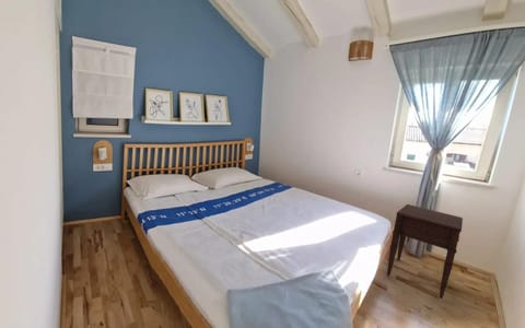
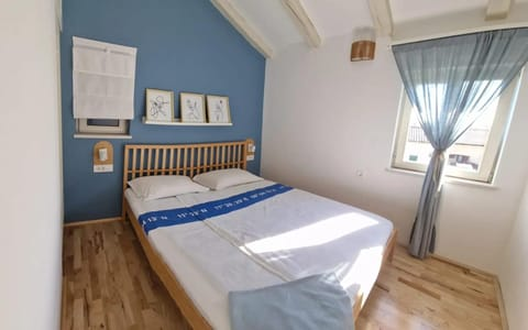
- nightstand [386,203,464,300]
